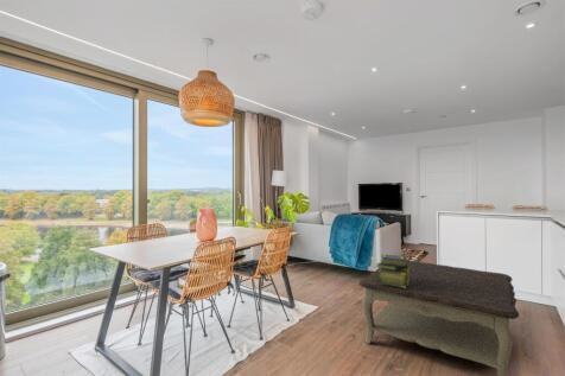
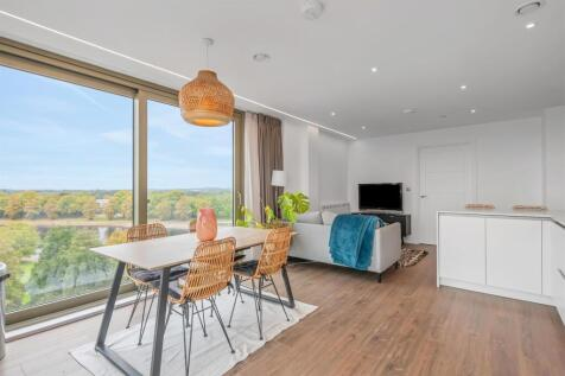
- coffee table [357,260,520,376]
- stack of books [374,253,410,288]
